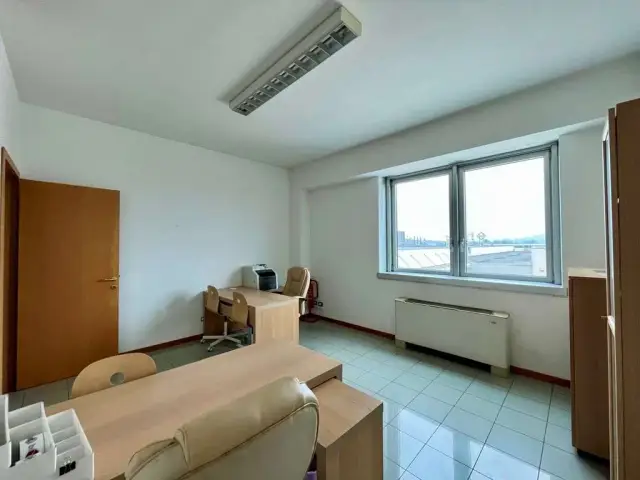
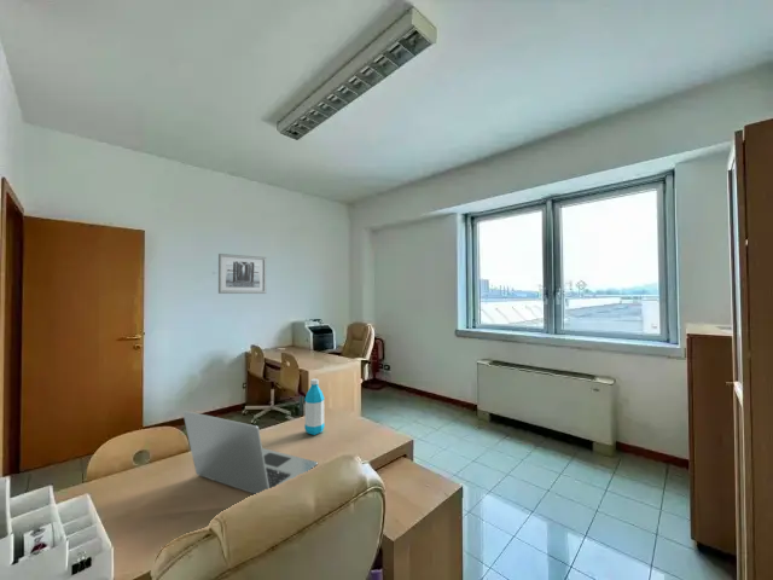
+ wall art [217,253,267,295]
+ water bottle [303,378,326,436]
+ laptop [181,410,319,495]
